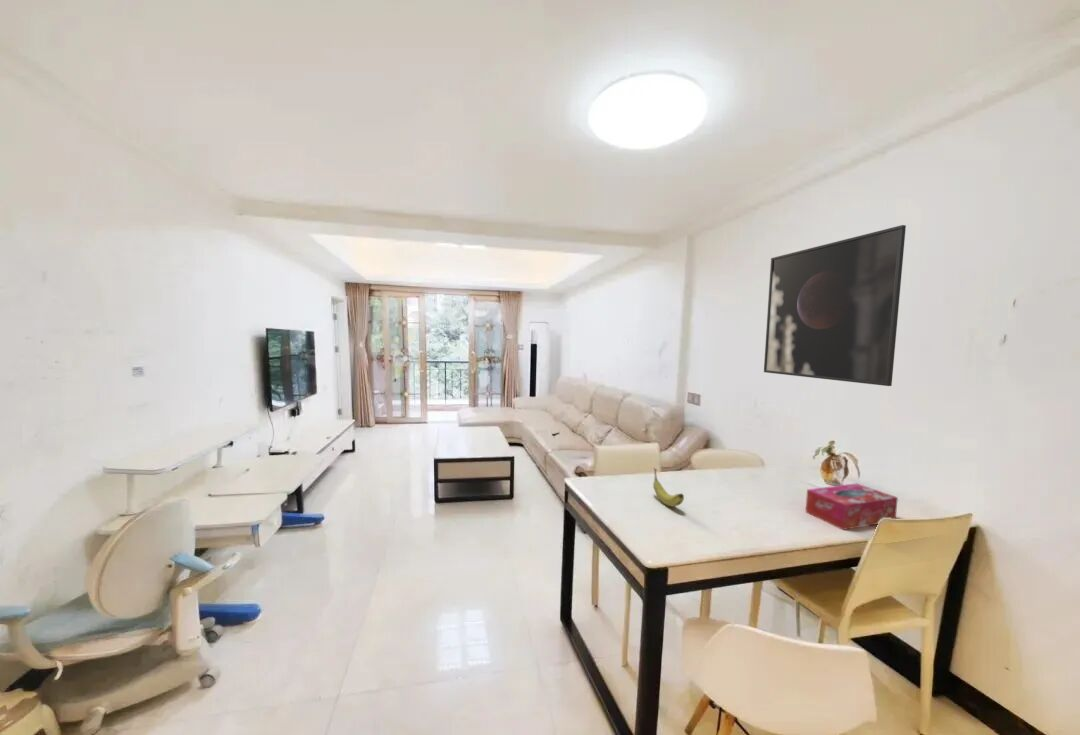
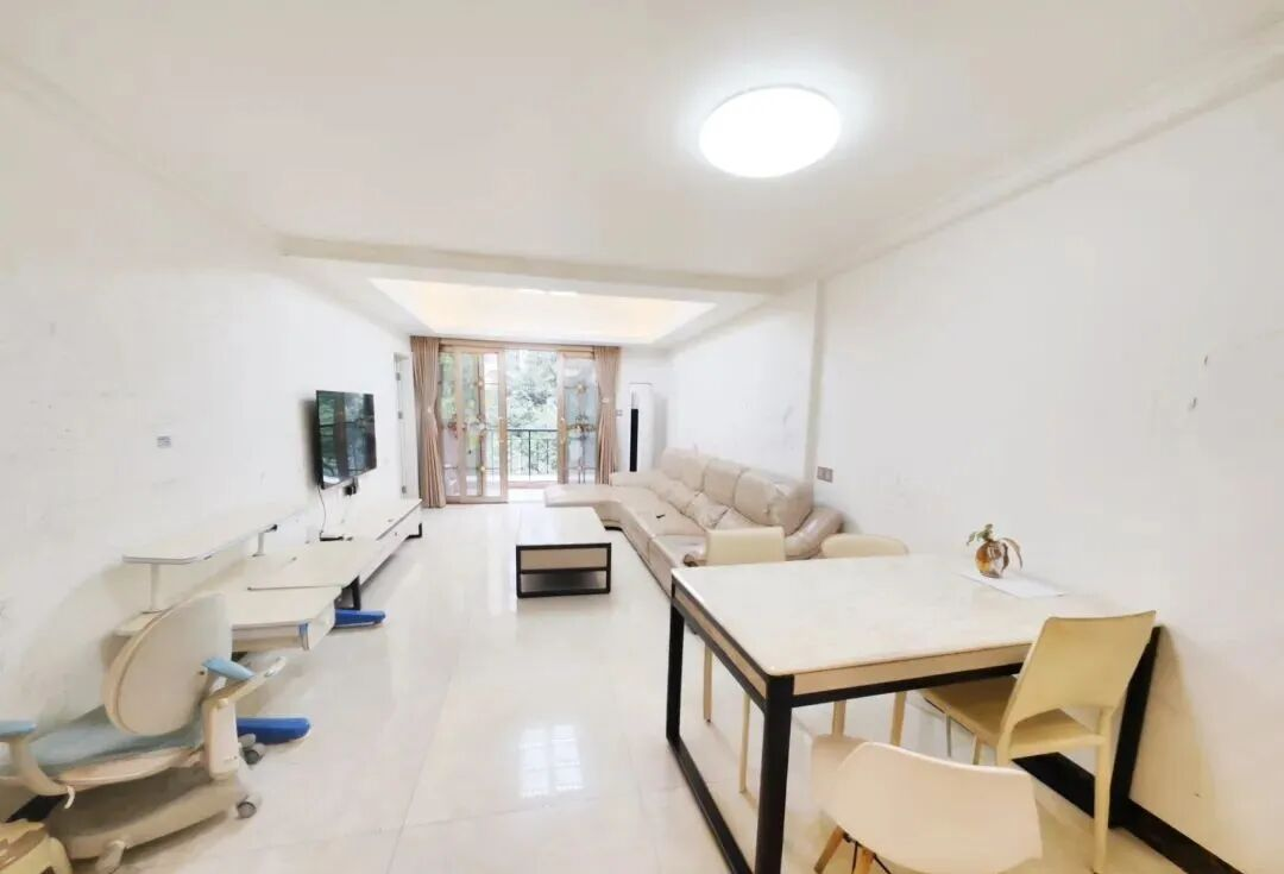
- tissue box [805,483,899,531]
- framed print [763,224,907,387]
- fruit [652,467,685,508]
